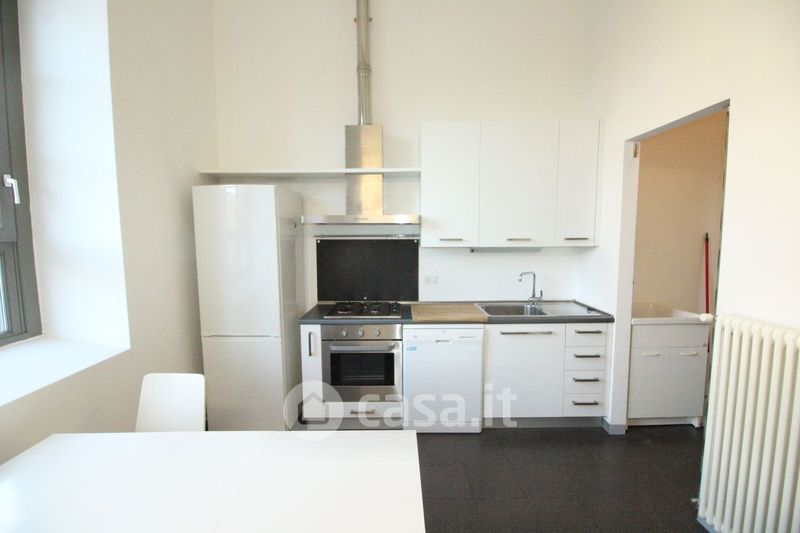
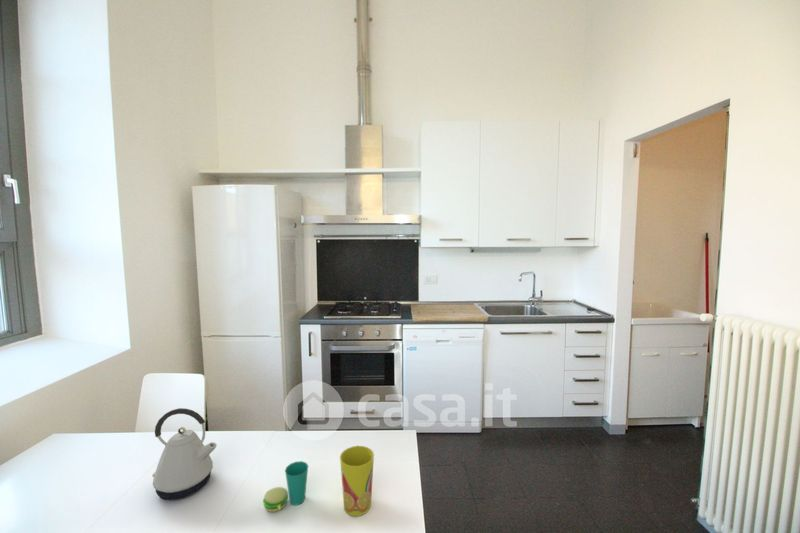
+ cup [262,460,309,513]
+ kettle [151,407,218,501]
+ cup [339,445,375,517]
